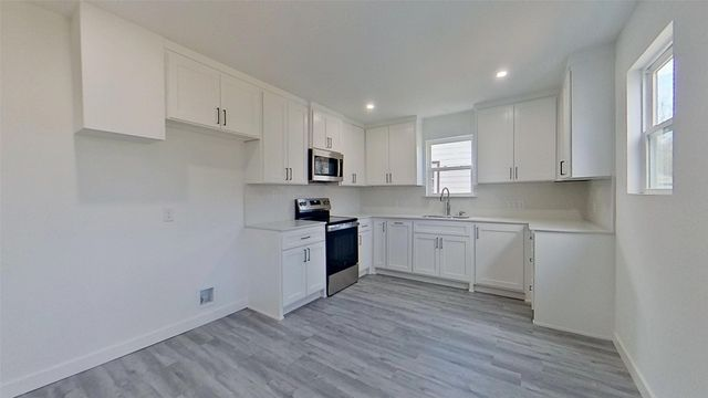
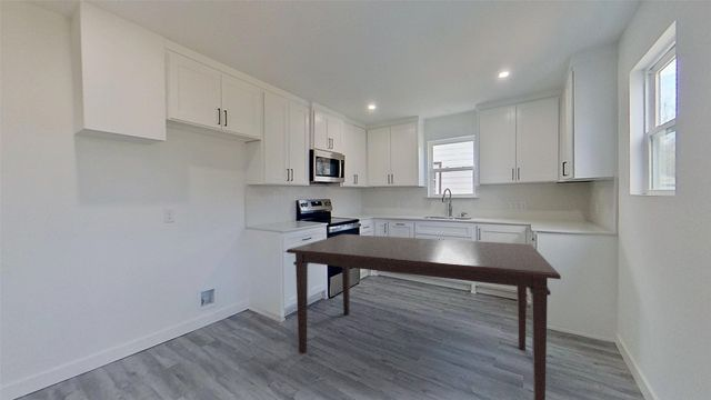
+ dining table [286,233,562,400]
